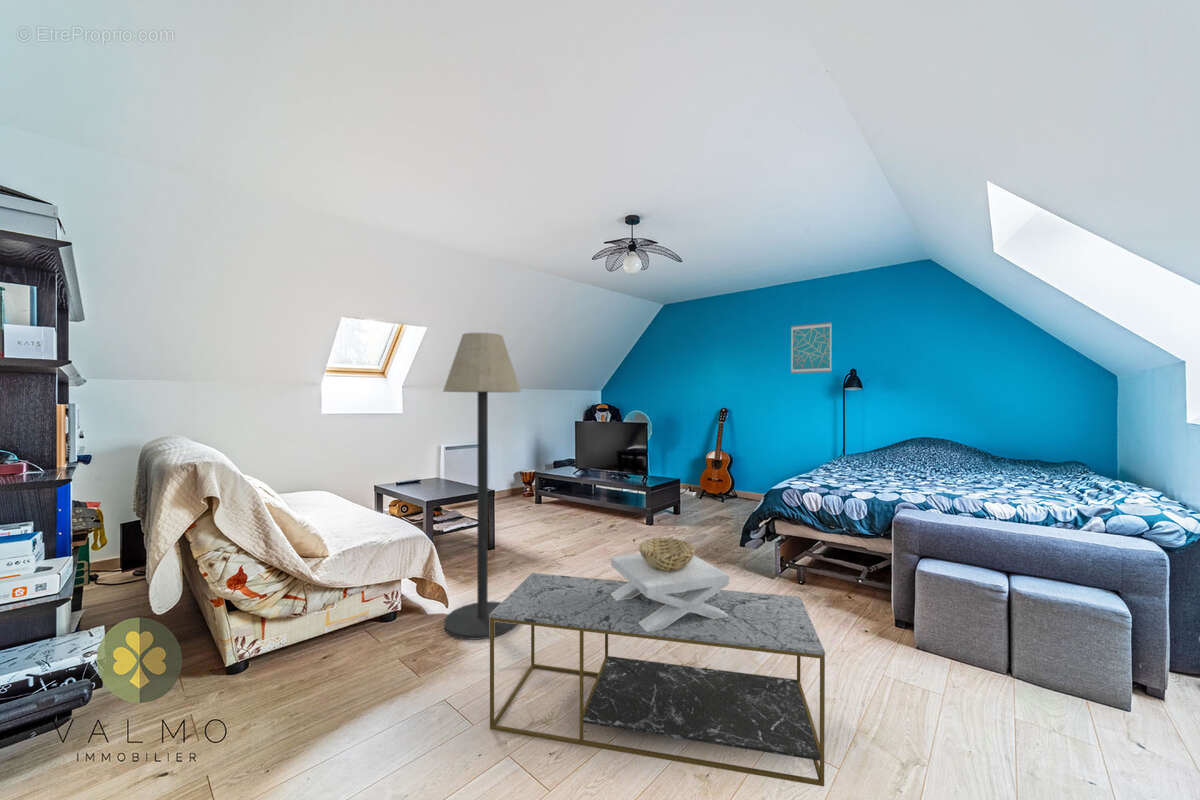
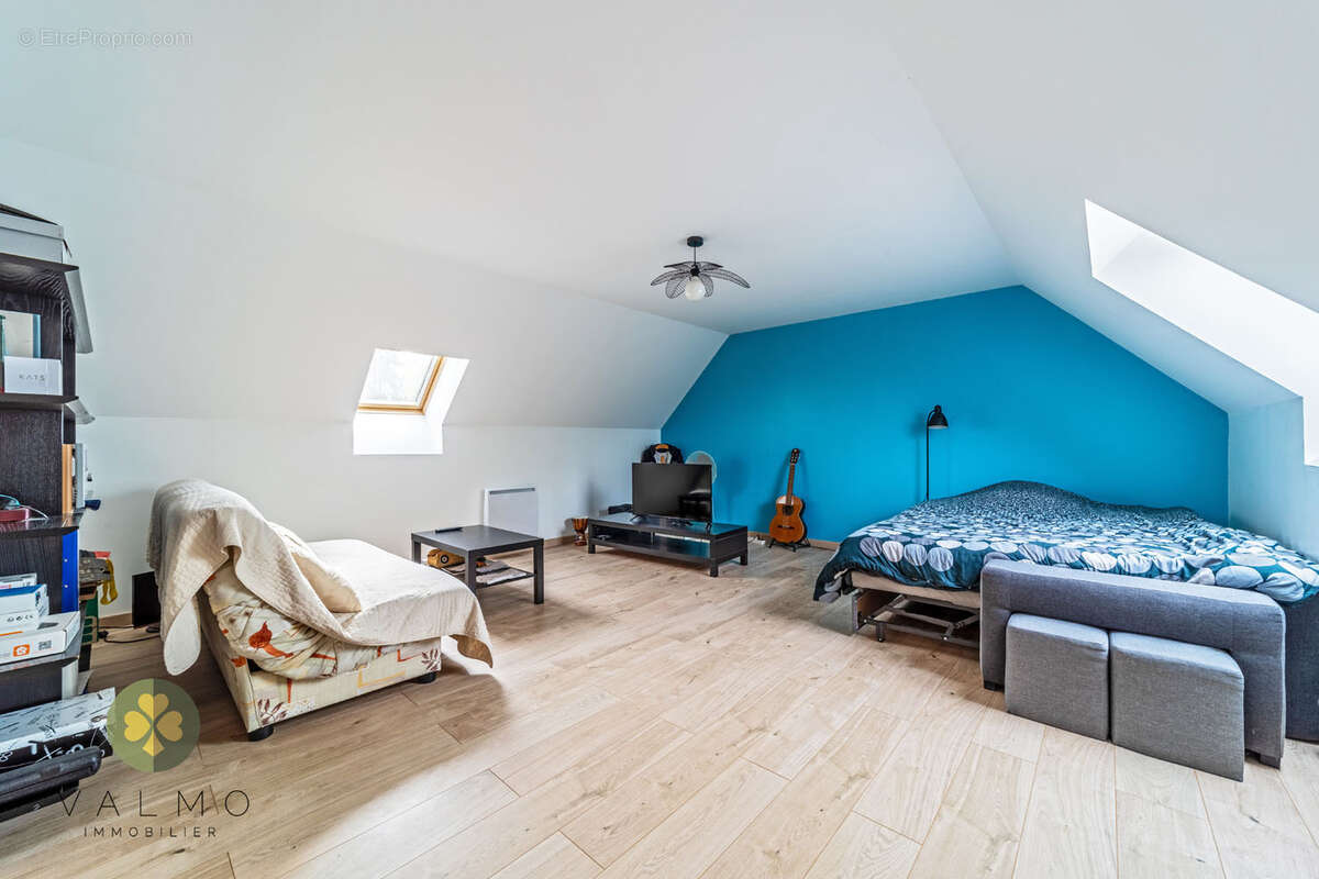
- decorative bowl [610,537,730,631]
- floor lamp [442,332,522,640]
- wall art [790,321,833,374]
- coffee table [489,572,826,787]
